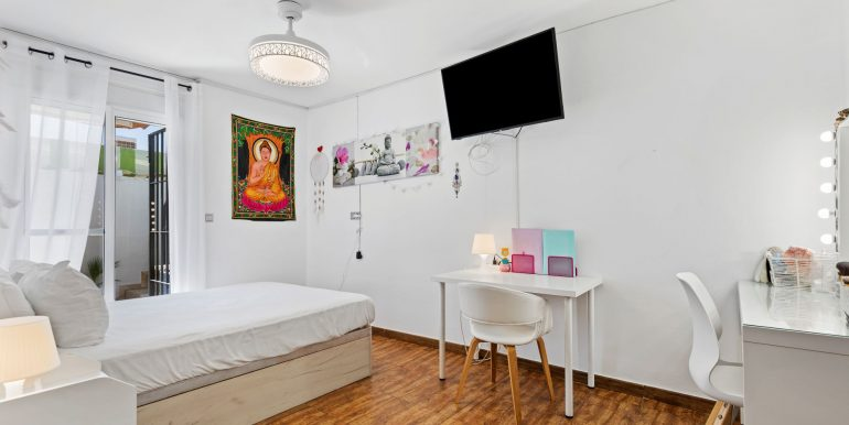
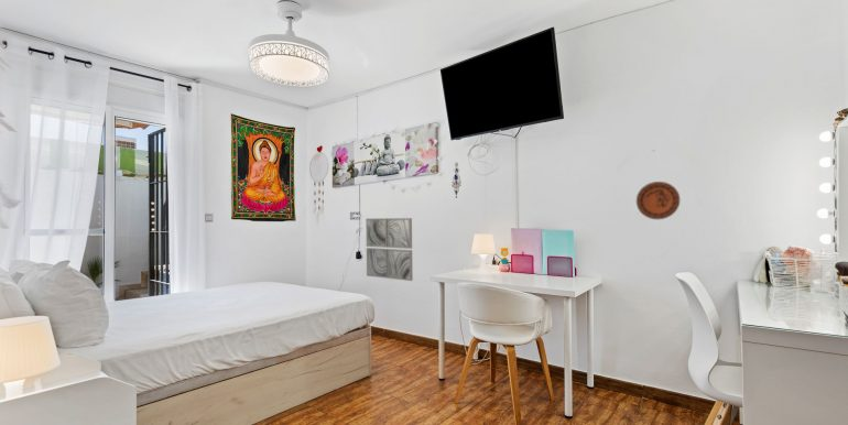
+ wall art [365,217,414,282]
+ decorative plate [635,181,681,220]
